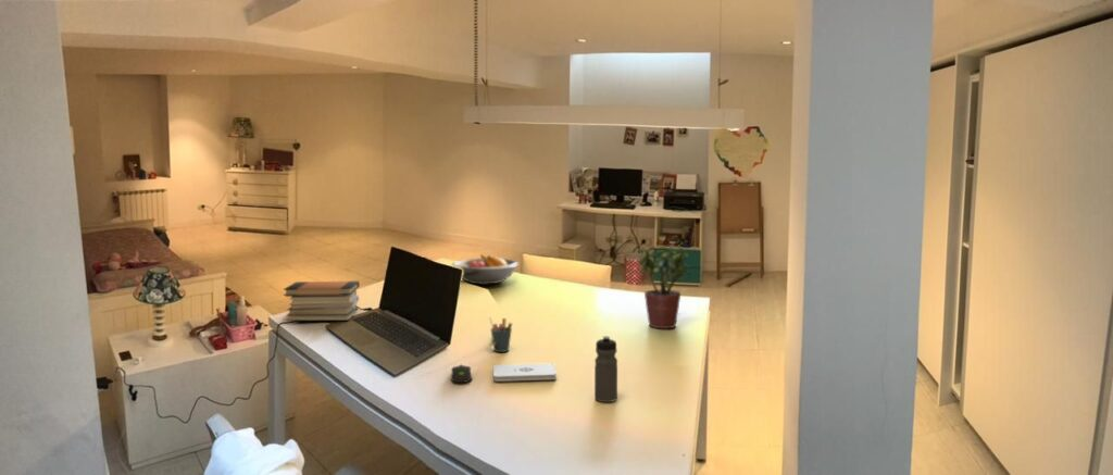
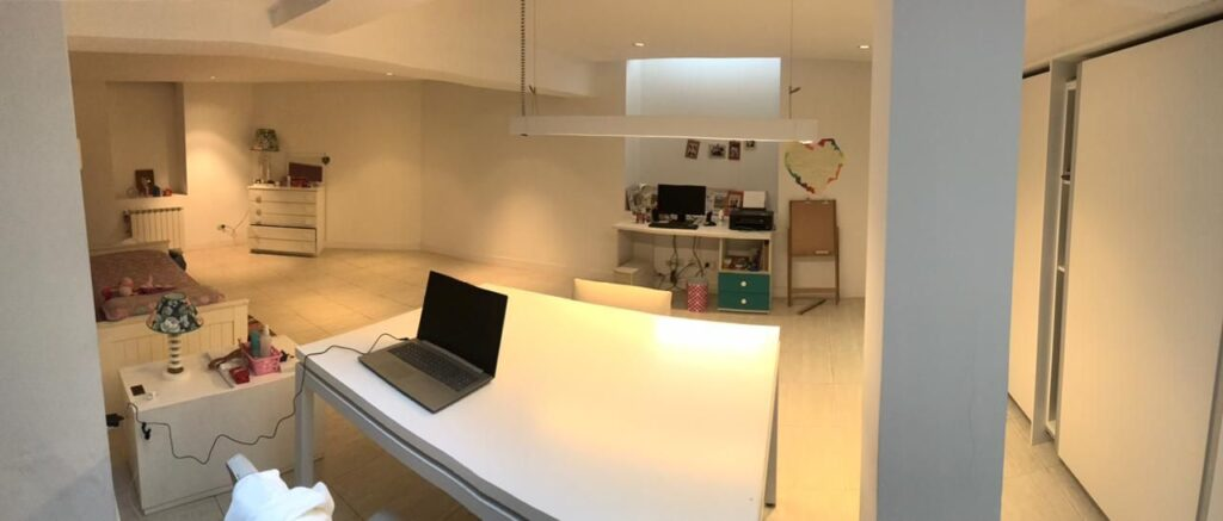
- water bottle [593,335,618,403]
- book stack [283,280,361,322]
- potted plant [637,245,691,330]
- notepad [492,362,558,383]
- pen holder [488,316,513,353]
- computer mouse [450,363,473,384]
- fruit bowl [451,253,520,286]
